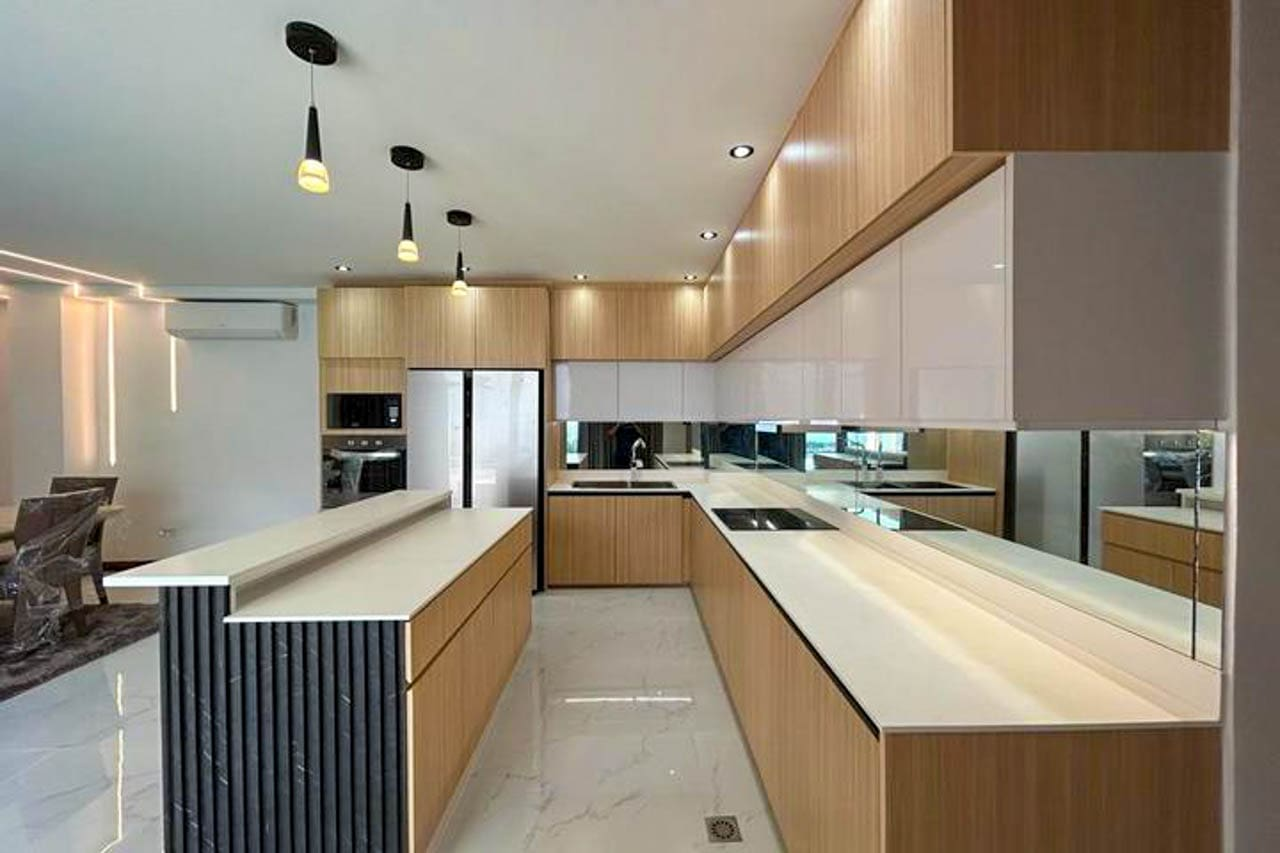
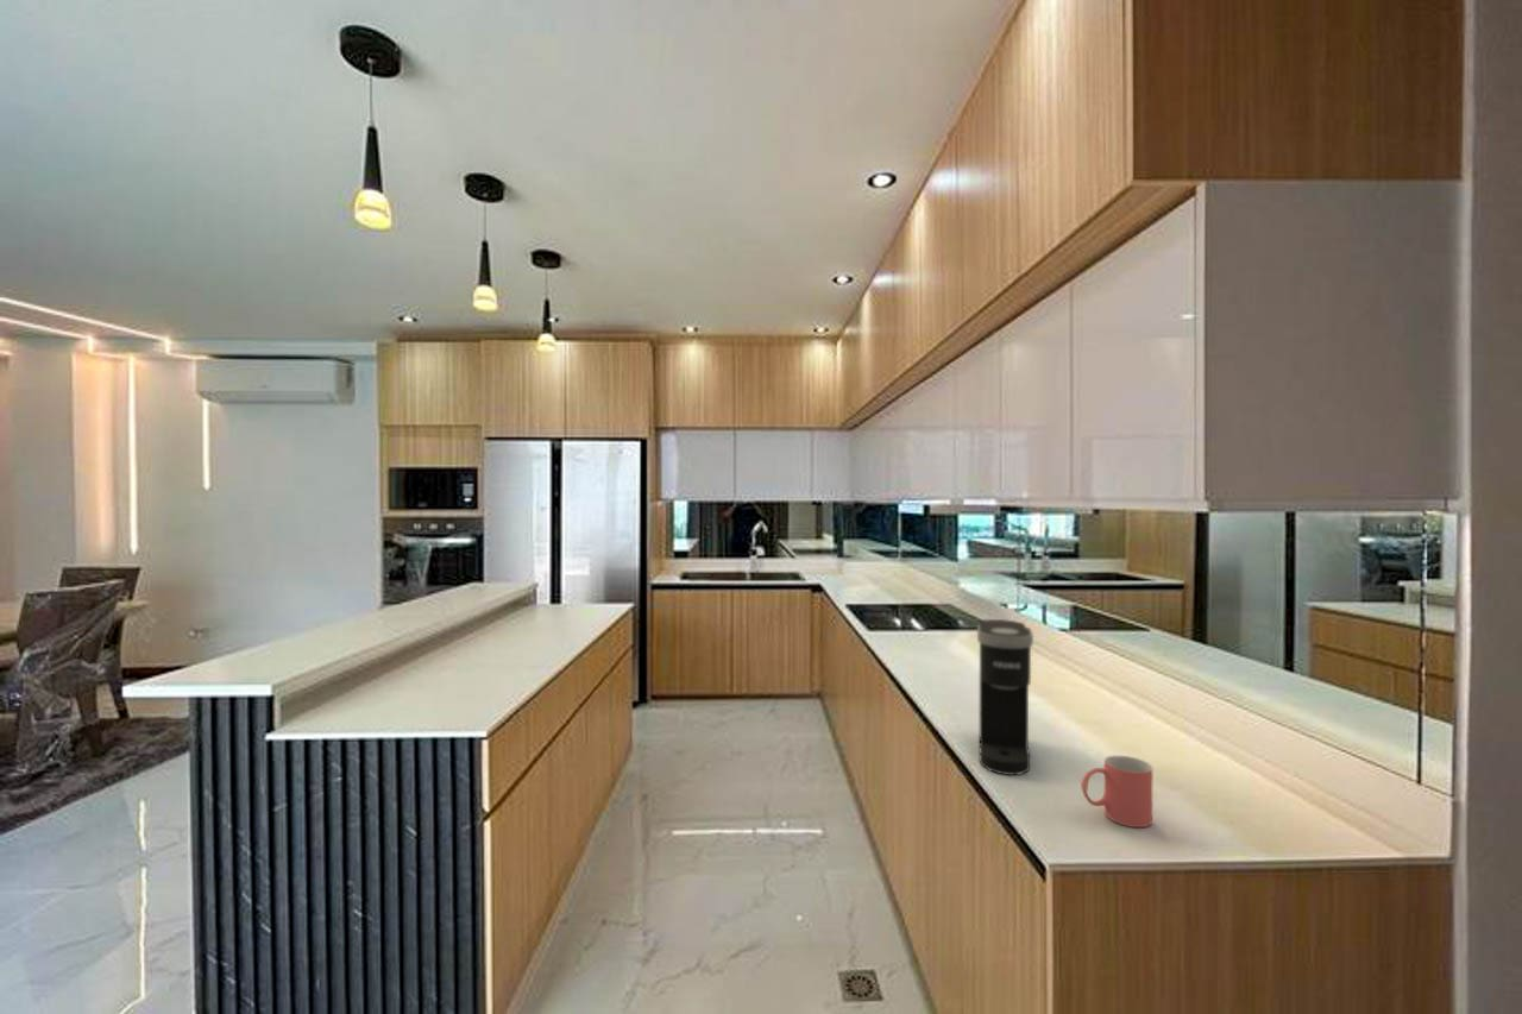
+ coffee maker [976,618,1034,776]
+ mug [1080,755,1153,829]
